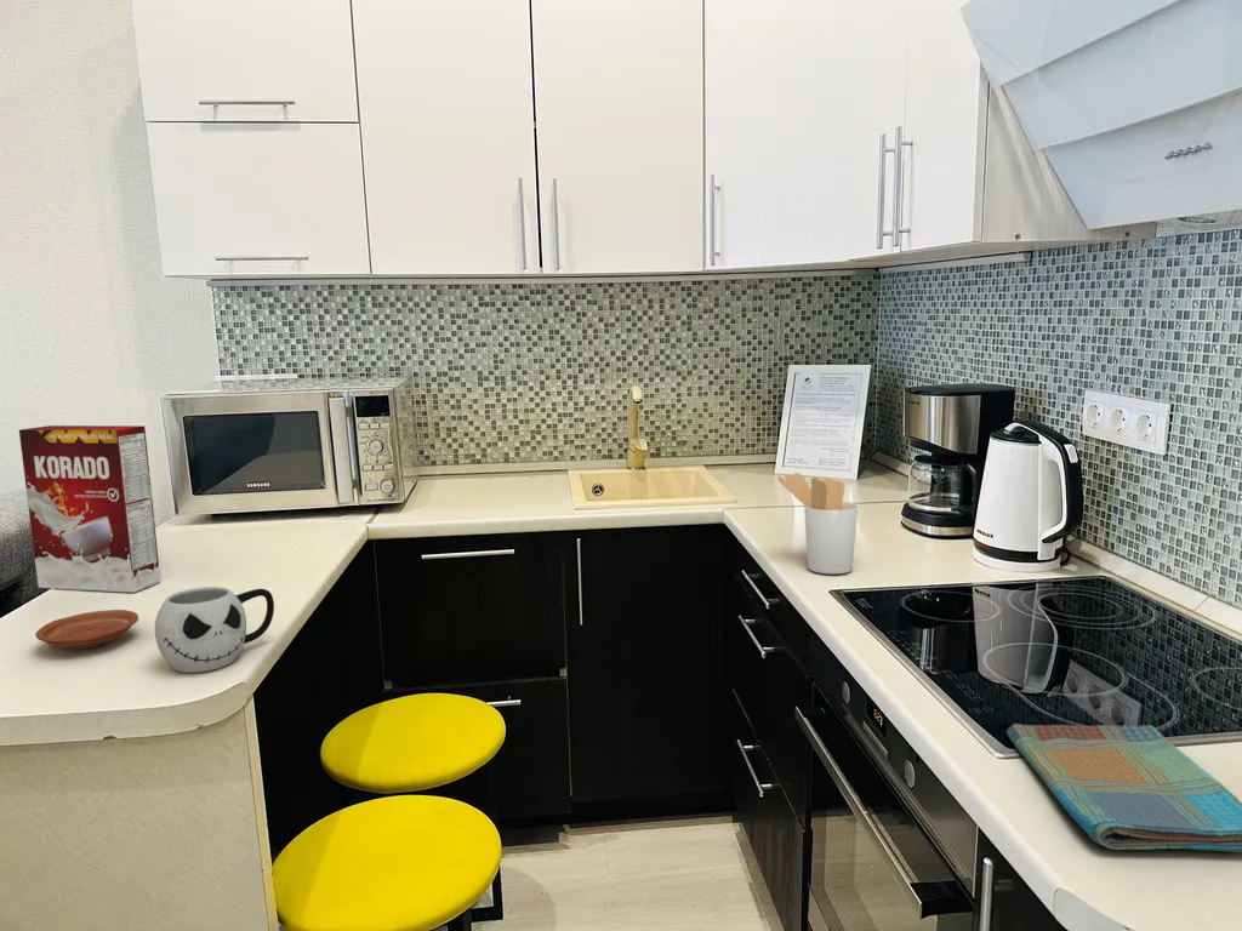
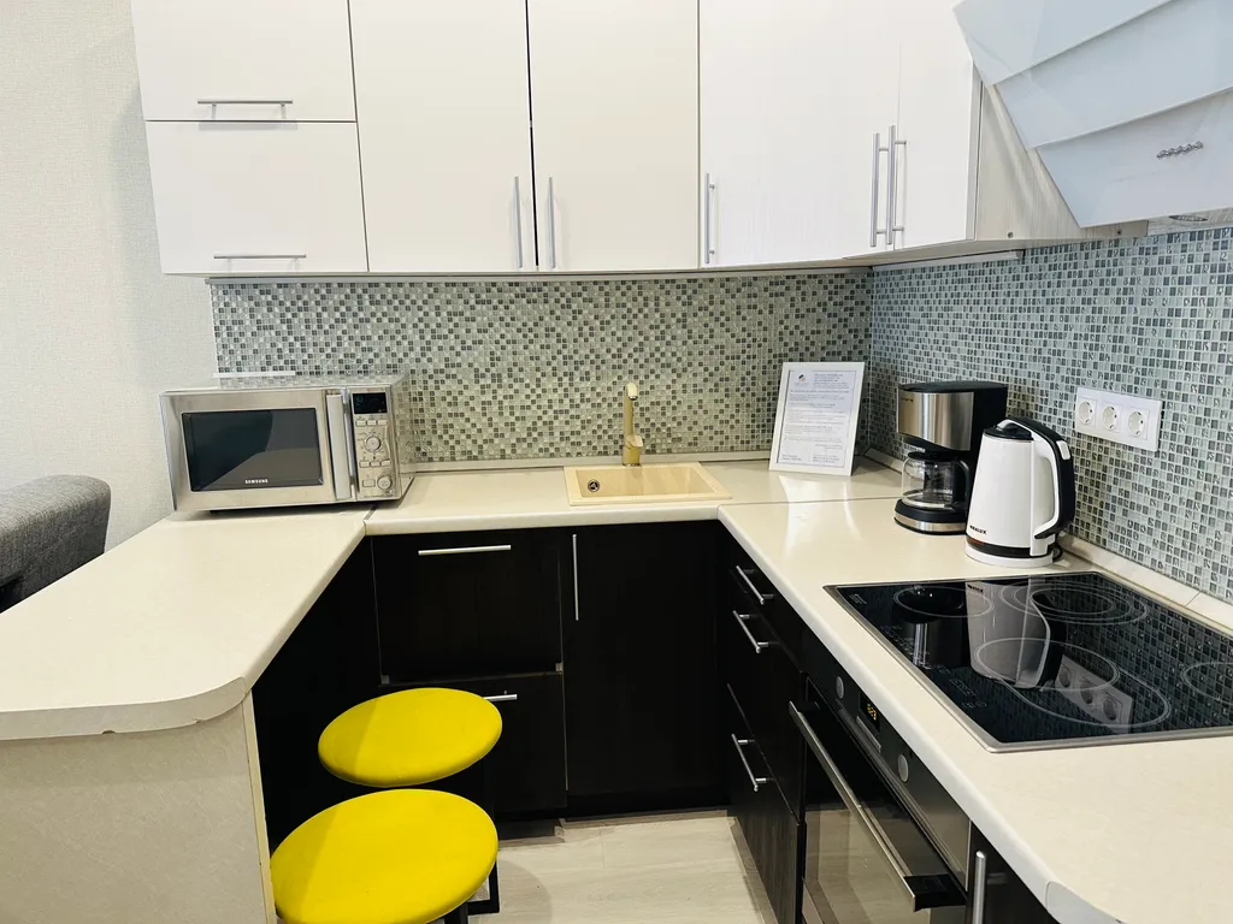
- utensil holder [776,472,859,575]
- dish towel [1005,722,1242,853]
- mug [154,586,275,674]
- plate [34,609,139,650]
- cereal box [18,424,161,594]
